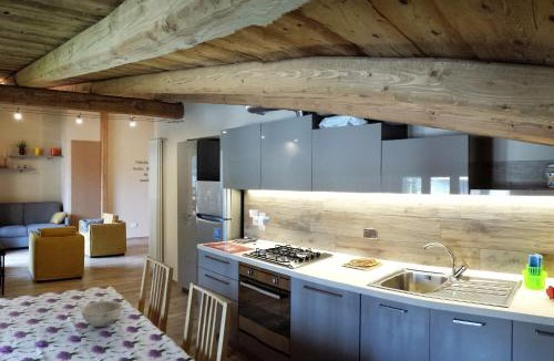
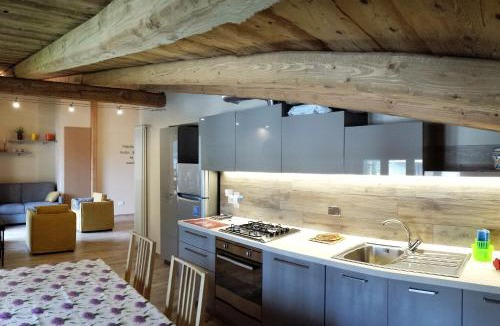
- bowl [80,300,124,328]
